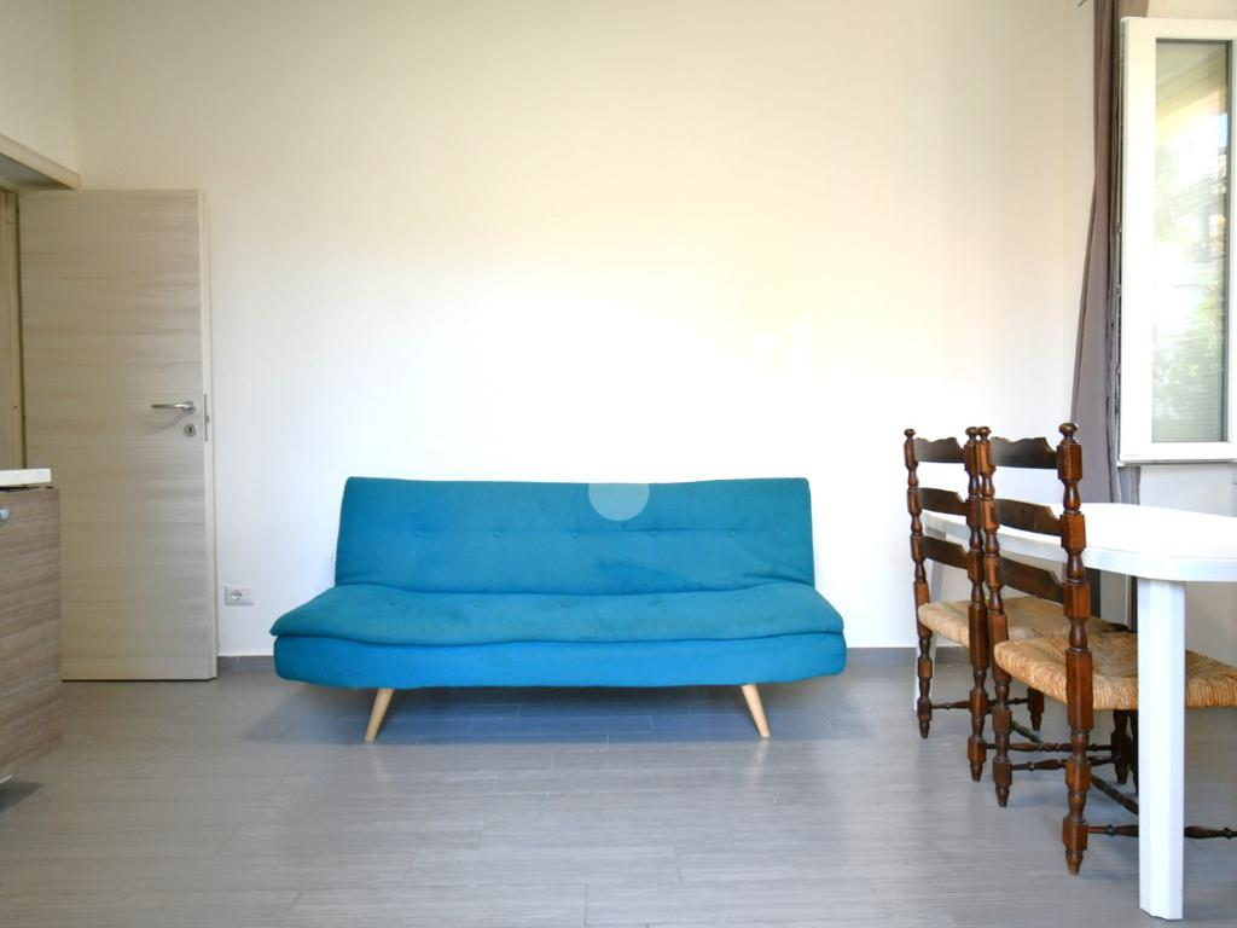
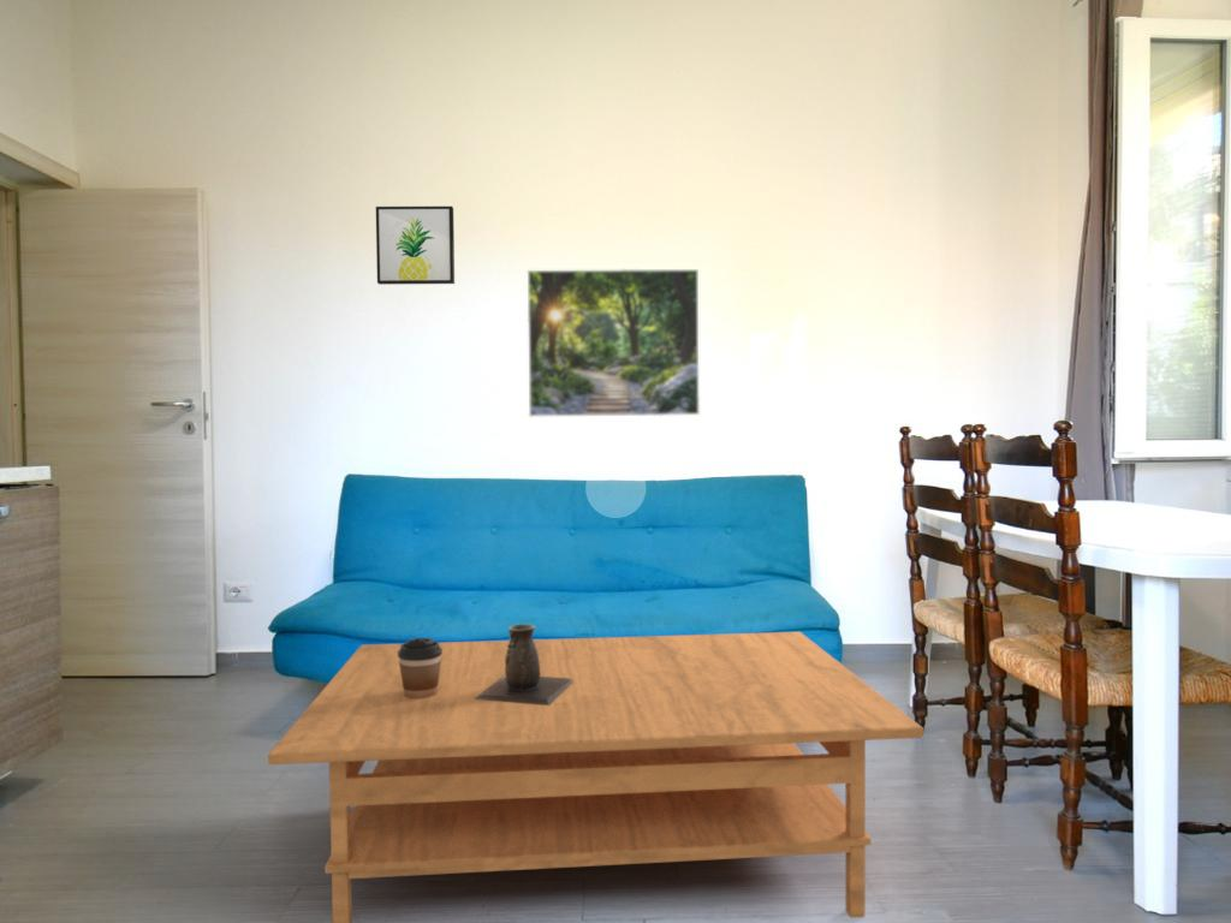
+ coffee cup [398,637,442,698]
+ wall art [375,206,456,286]
+ decorative vase [475,623,572,705]
+ coffee table [267,631,924,923]
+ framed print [527,268,701,418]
